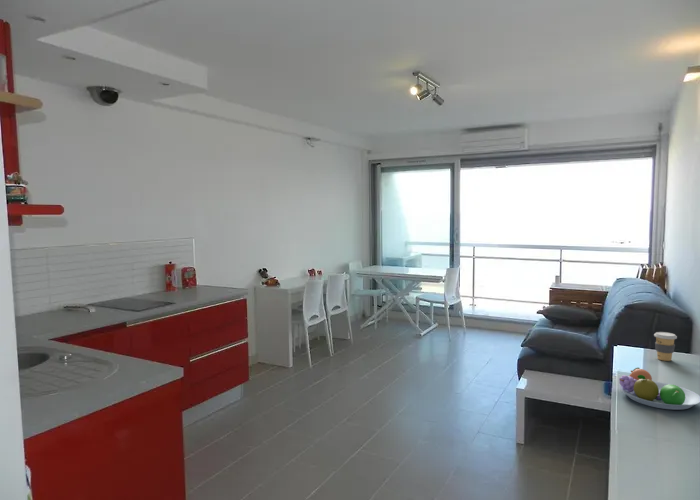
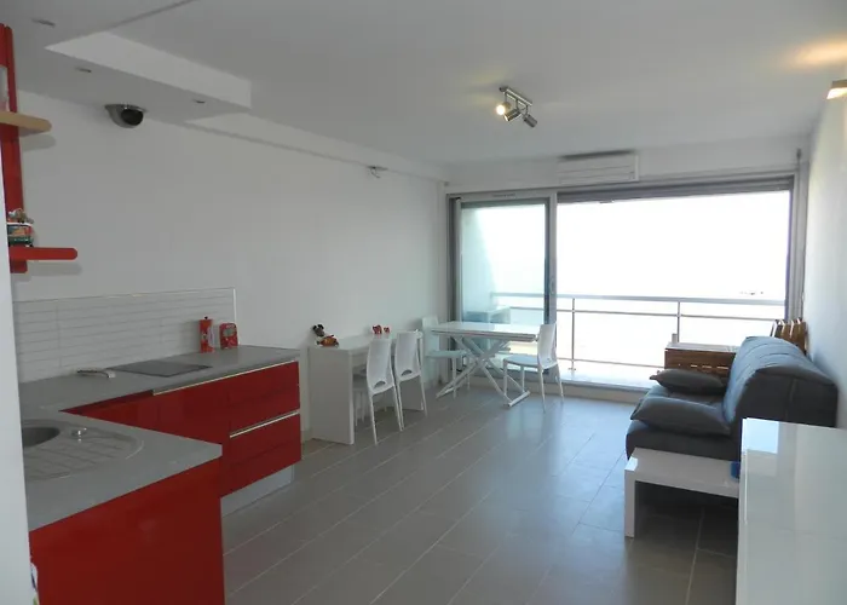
- fruit bowl [618,367,700,411]
- coffee cup [653,331,678,362]
